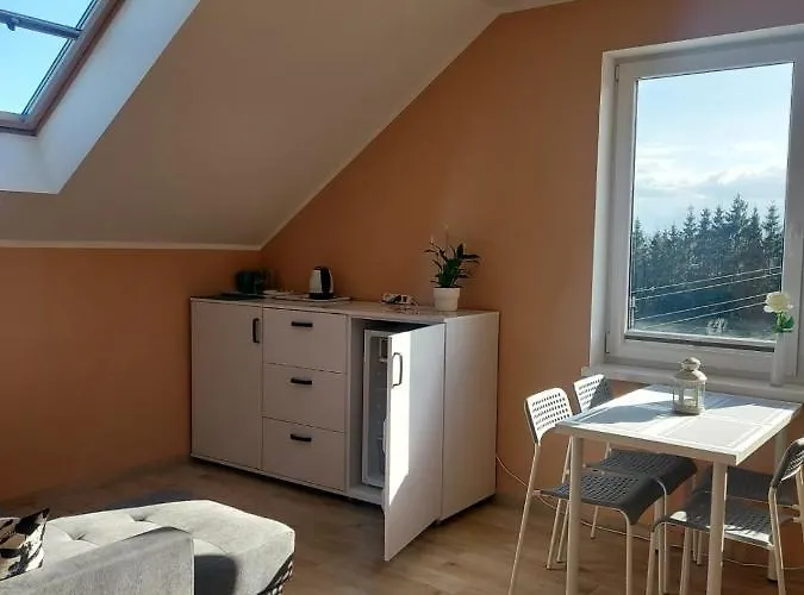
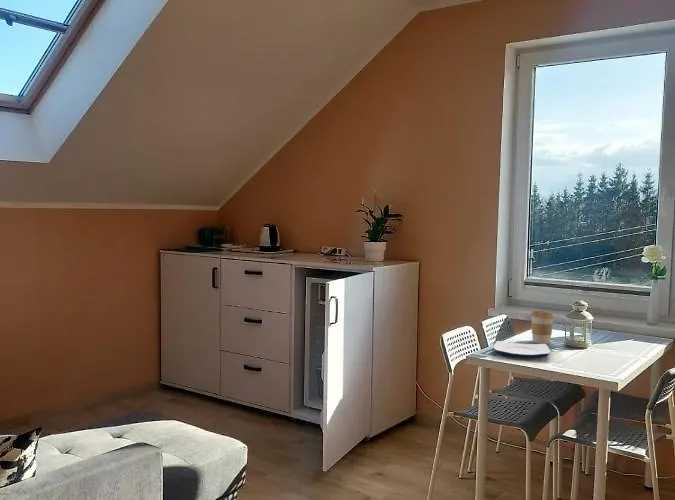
+ coffee cup [530,309,555,345]
+ plate [493,340,551,359]
